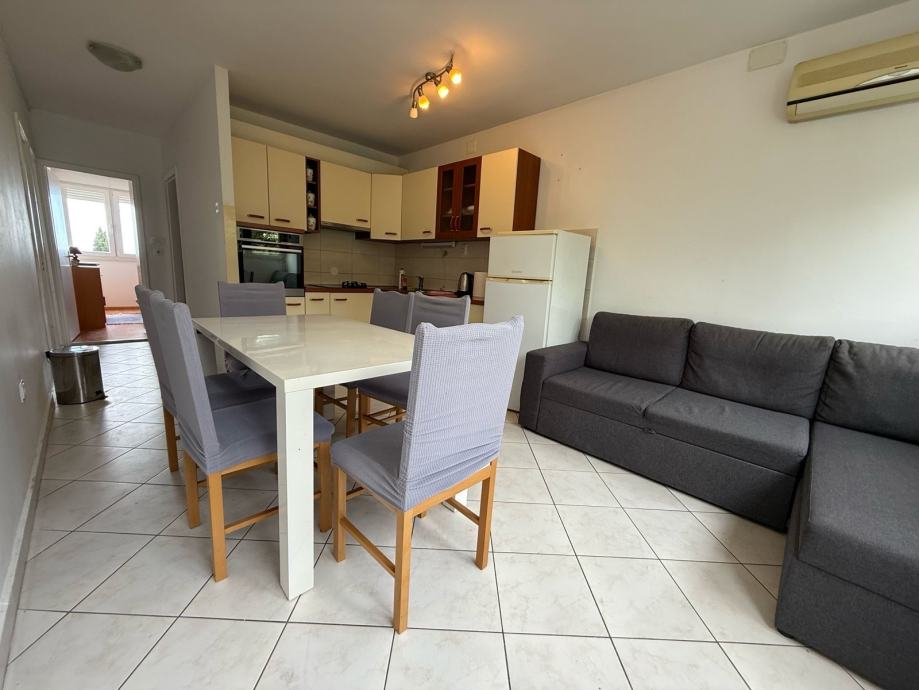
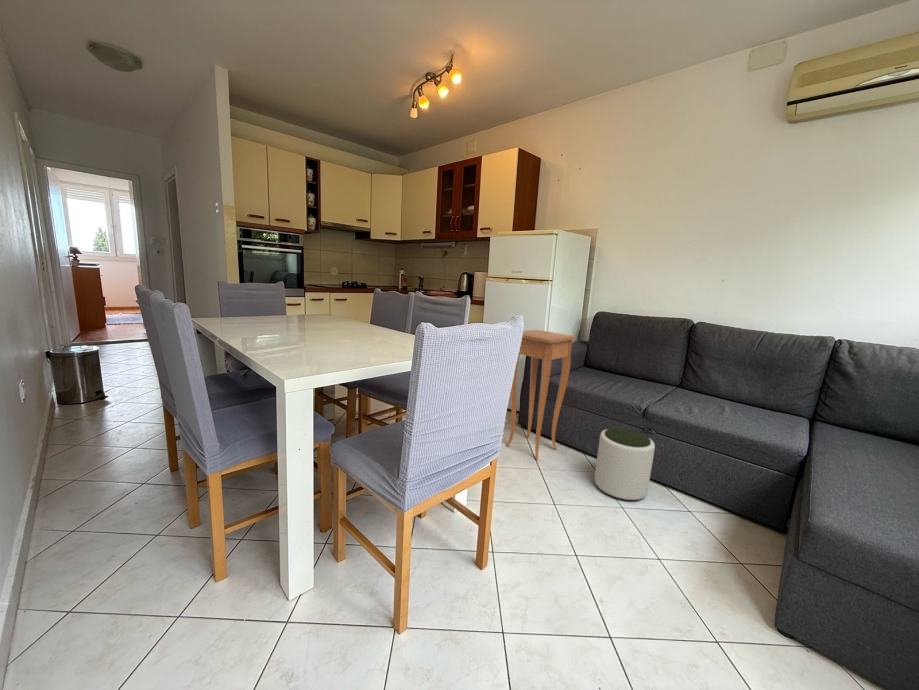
+ side table [505,329,577,461]
+ plant pot [594,427,656,501]
